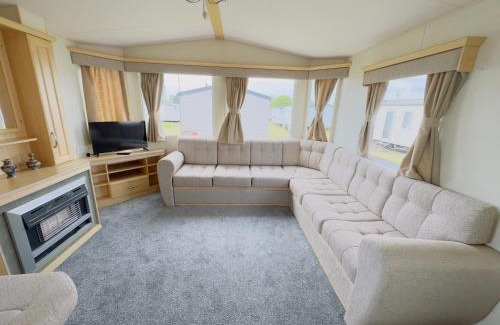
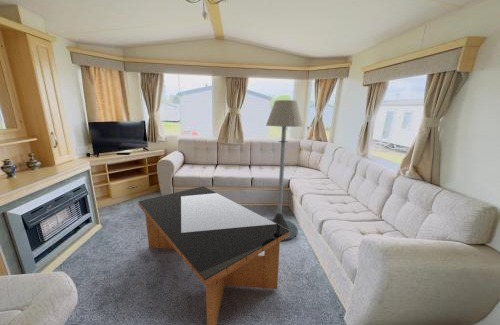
+ coffee table [137,185,289,325]
+ floor lamp [265,99,304,242]
